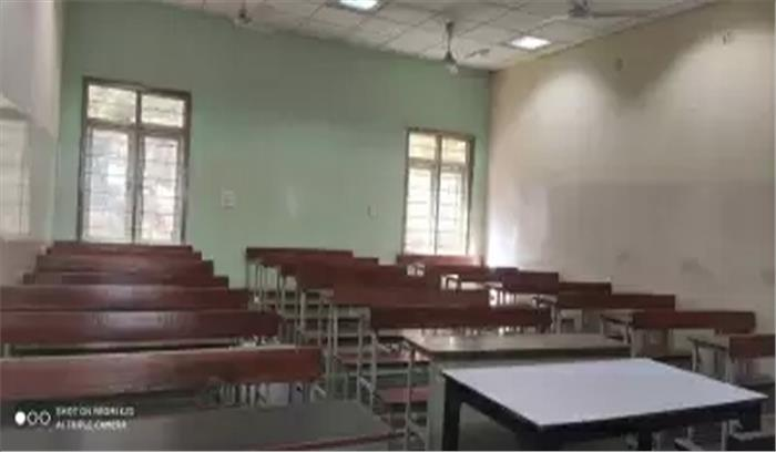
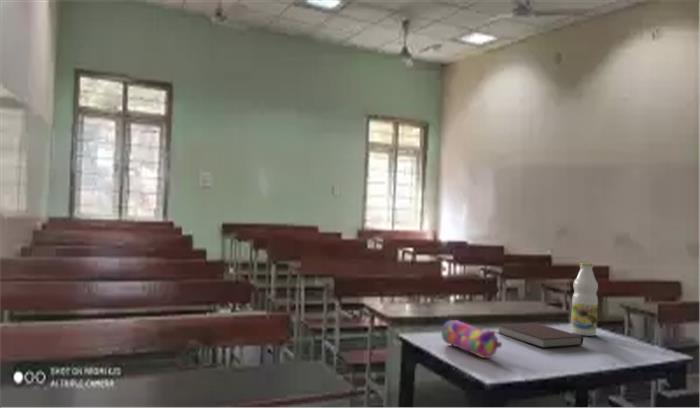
+ pencil case [441,319,503,359]
+ bottle [570,262,599,337]
+ notebook [496,322,584,349]
